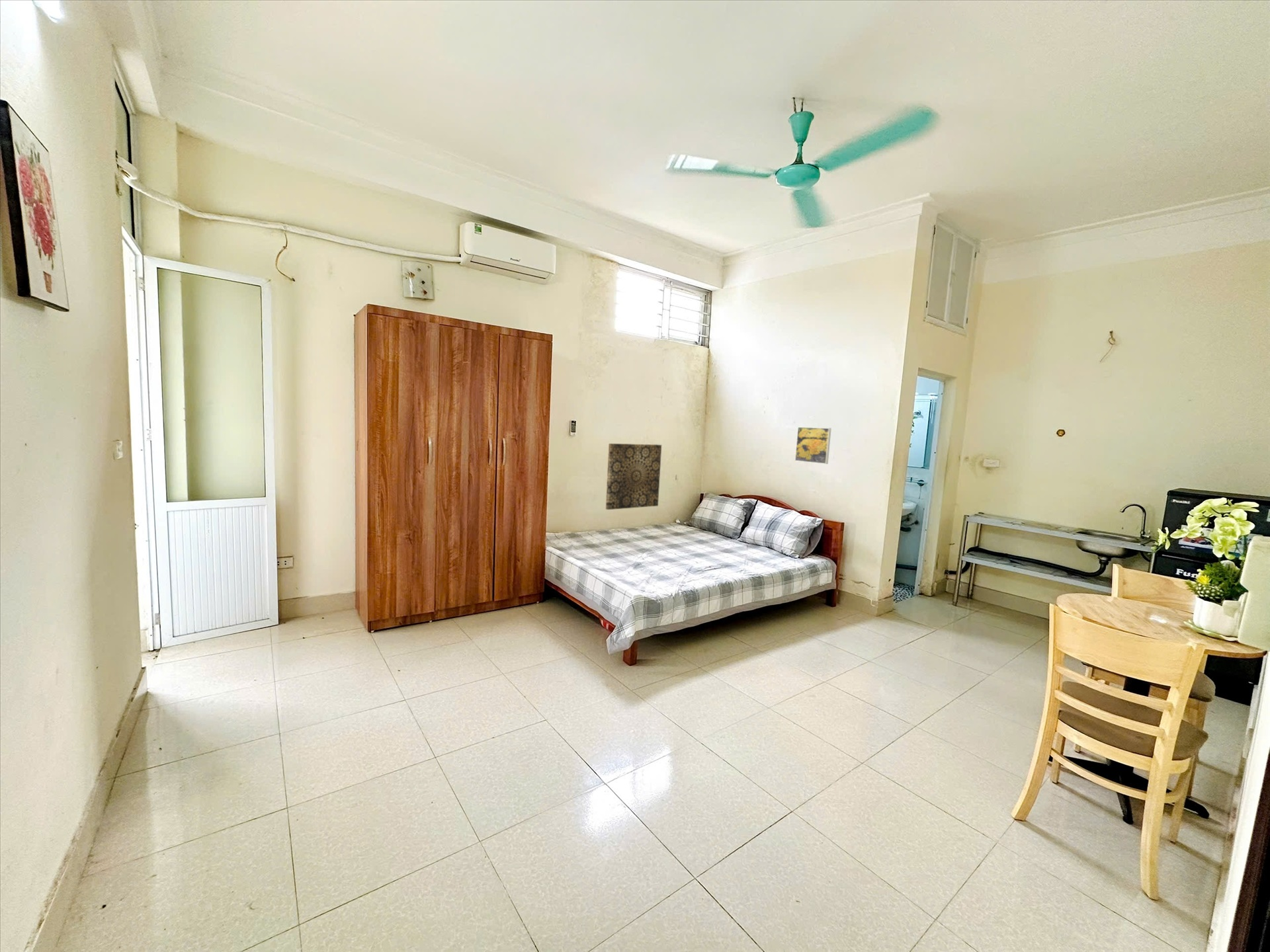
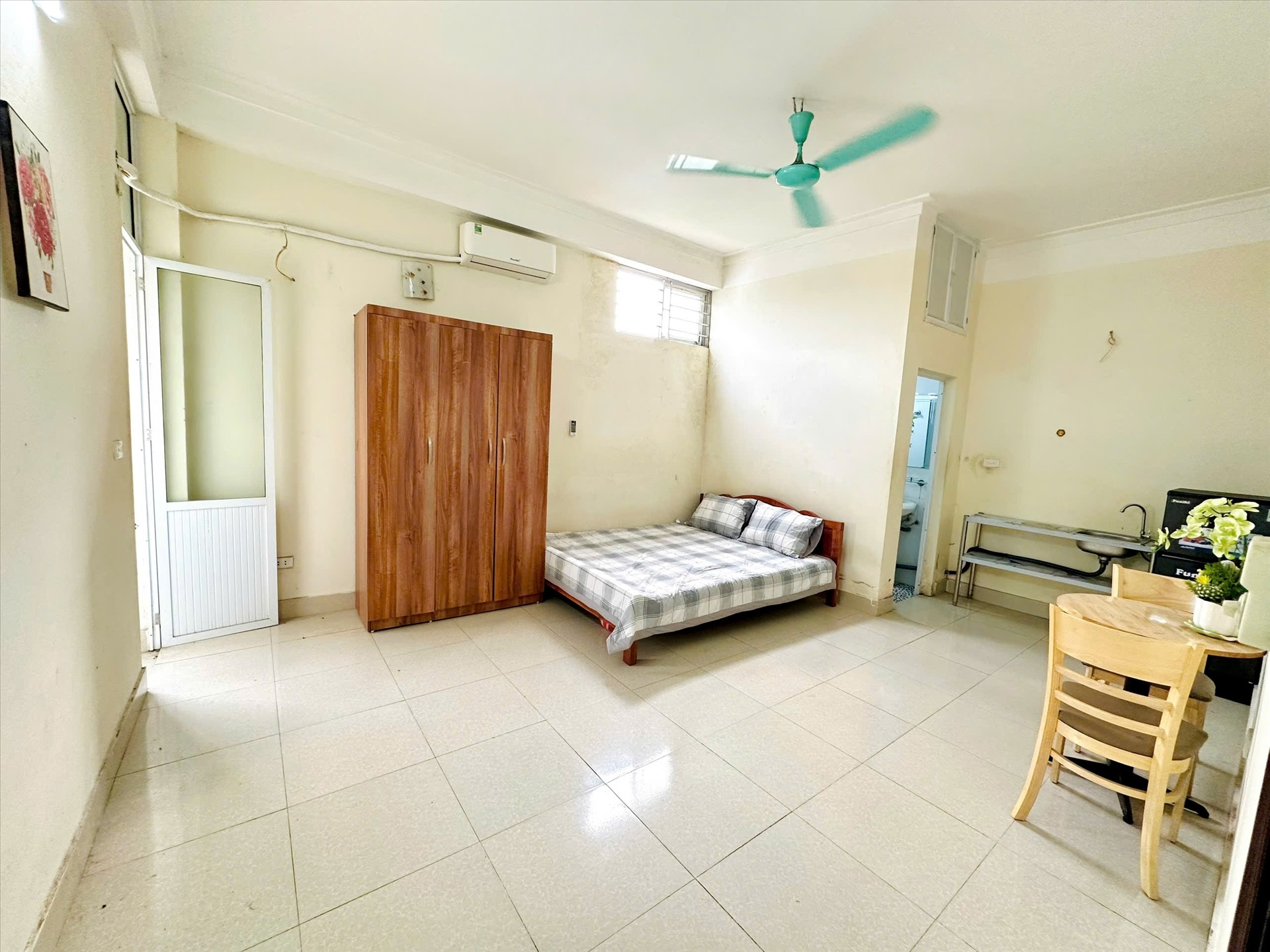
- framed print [794,426,832,465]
- wall art [605,443,662,510]
